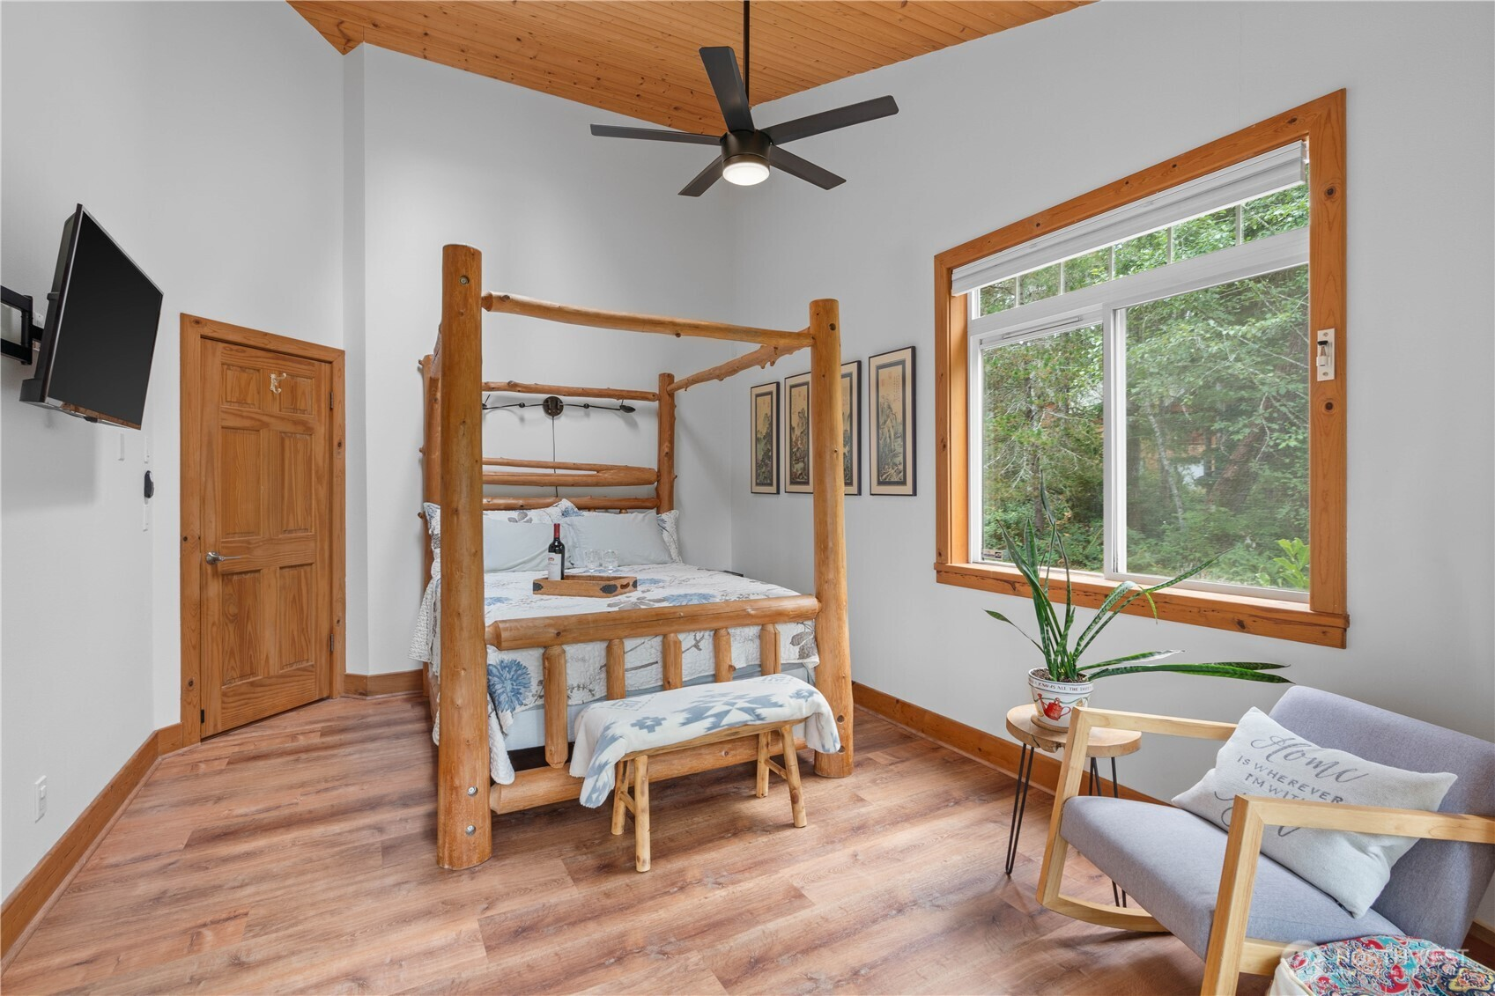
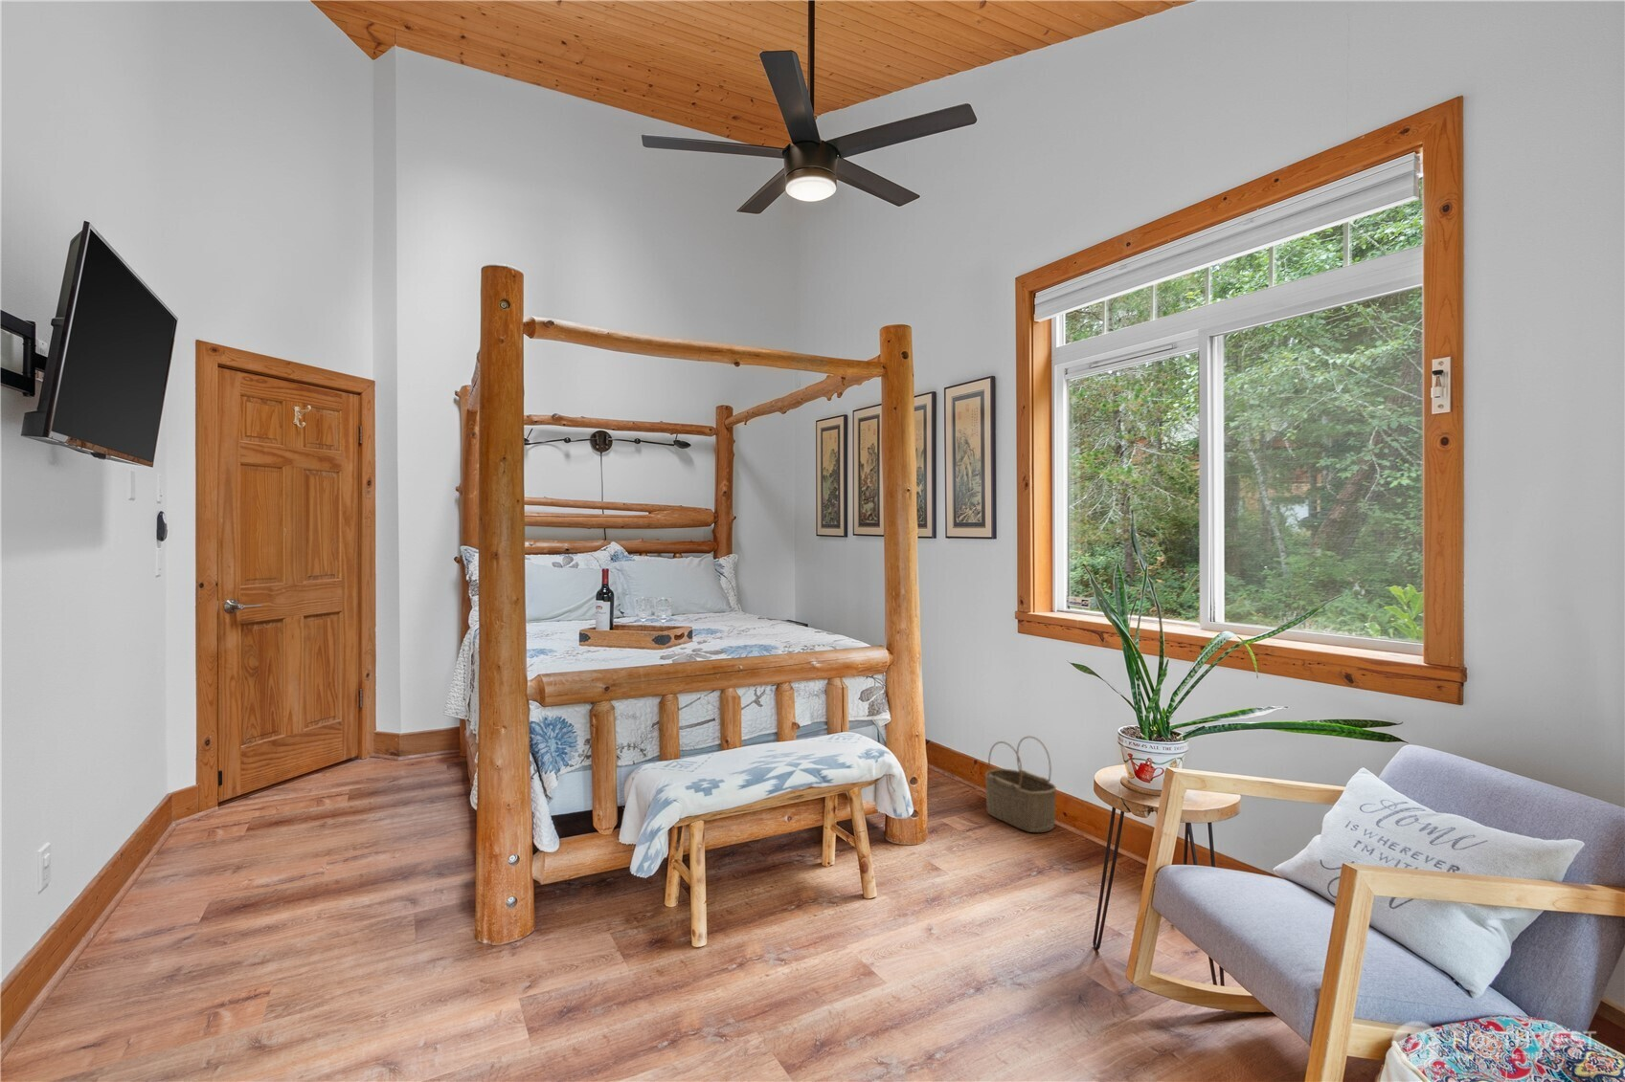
+ wicker basket [985,735,1057,833]
